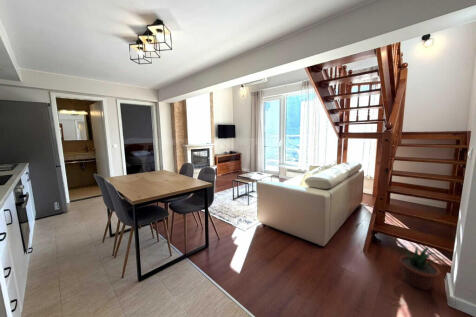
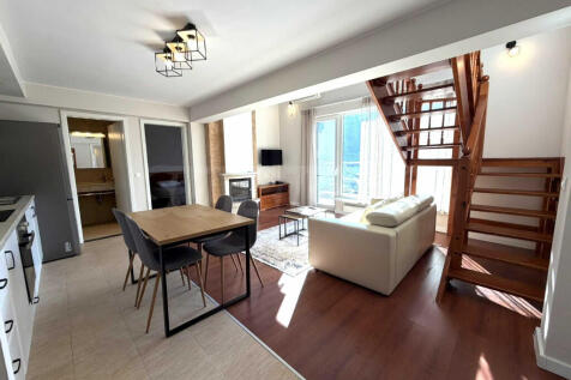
- potted plant [395,241,448,291]
